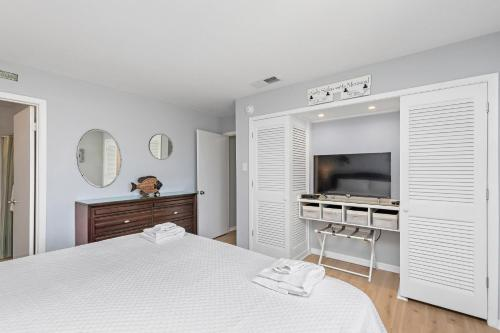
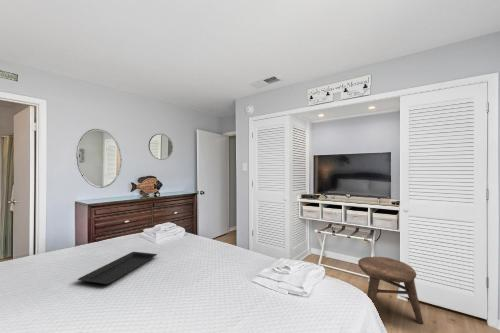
+ stool [357,256,424,325]
+ serving tray [77,251,158,285]
